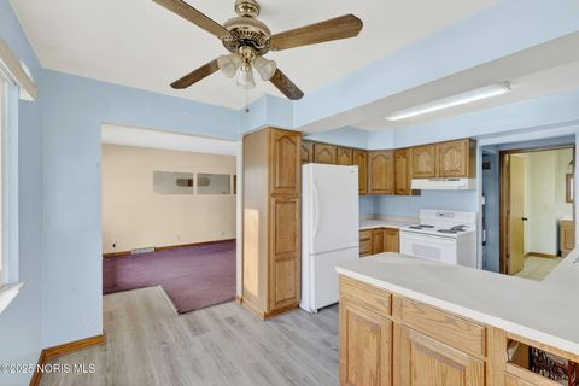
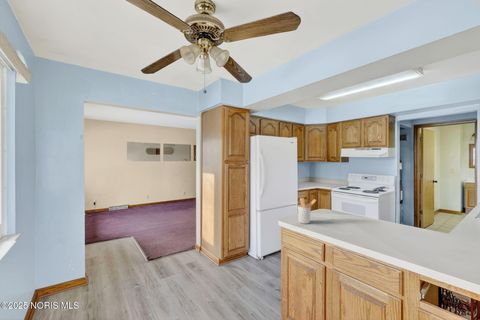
+ utensil holder [297,197,317,225]
